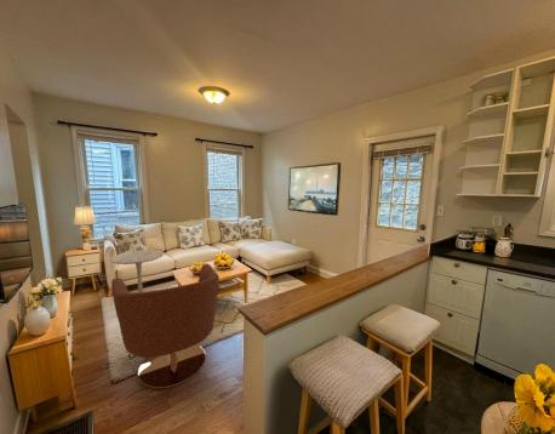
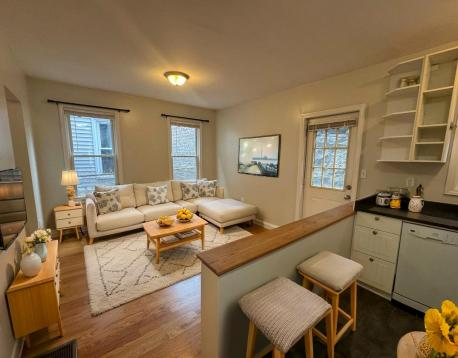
- side table [109,249,165,292]
- armchair [110,263,221,389]
